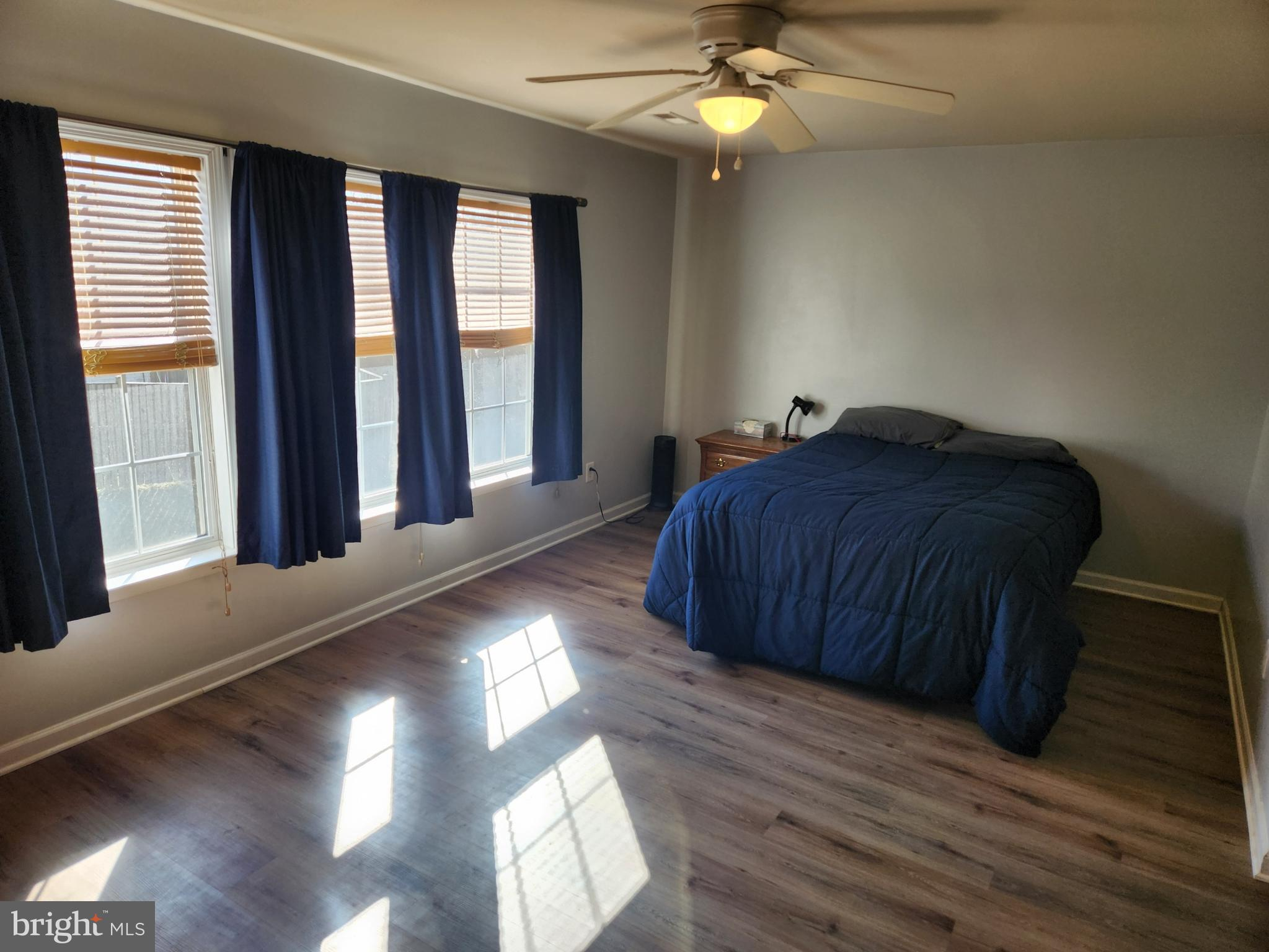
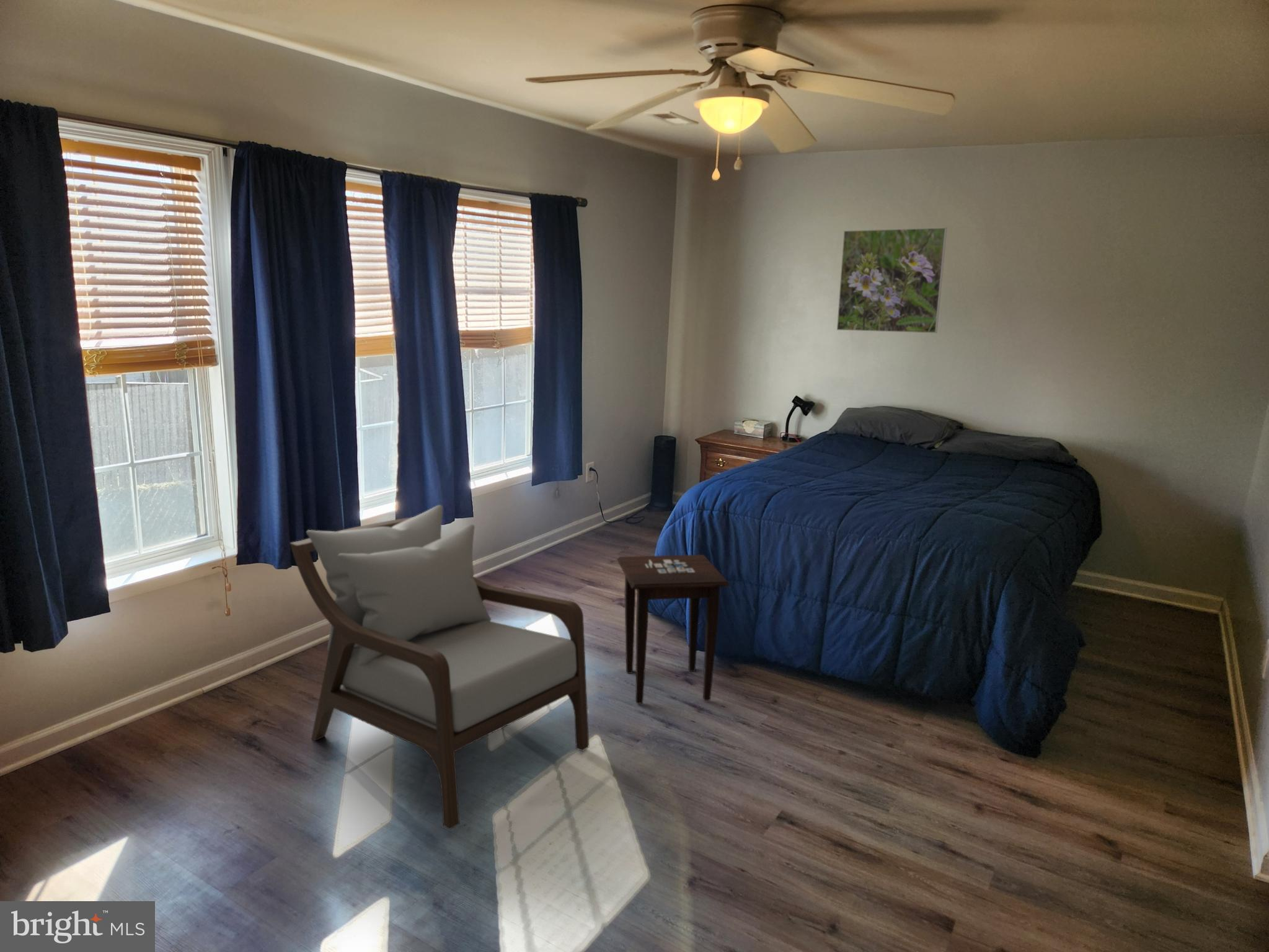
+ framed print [836,227,947,334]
+ side table [616,554,731,705]
+ armchair [290,505,590,830]
